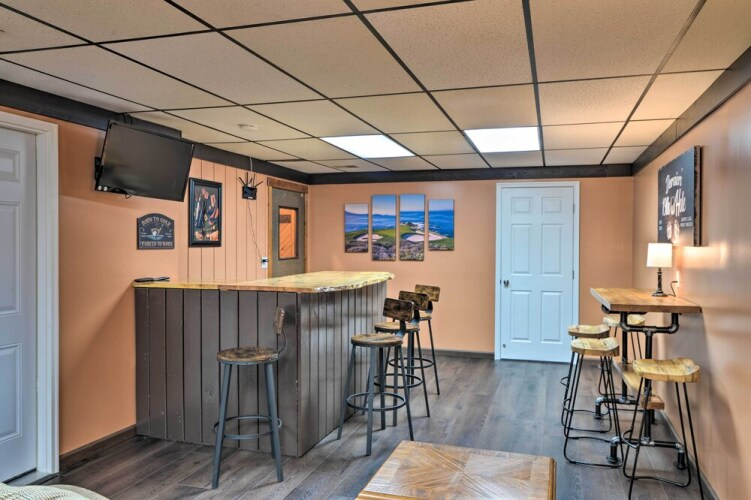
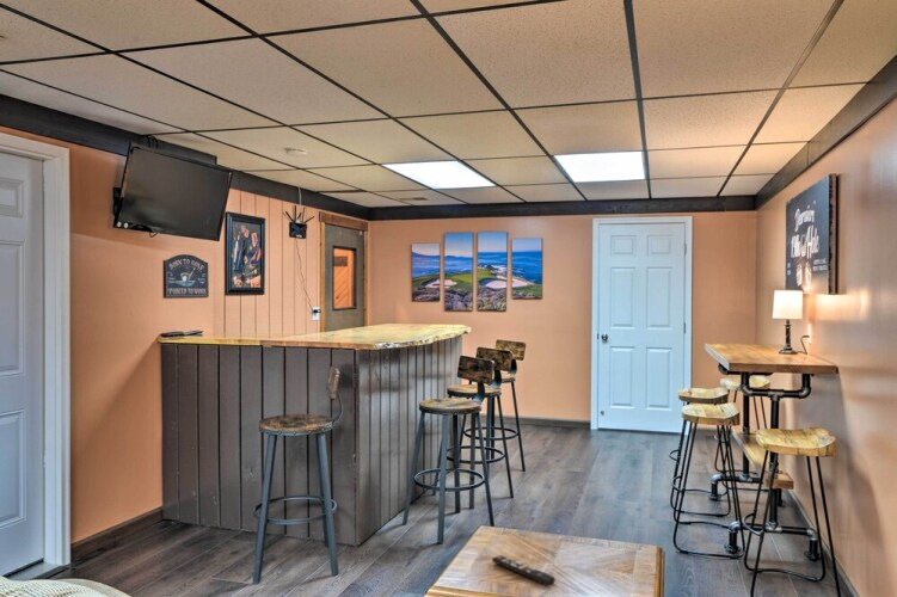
+ remote control [491,554,557,587]
